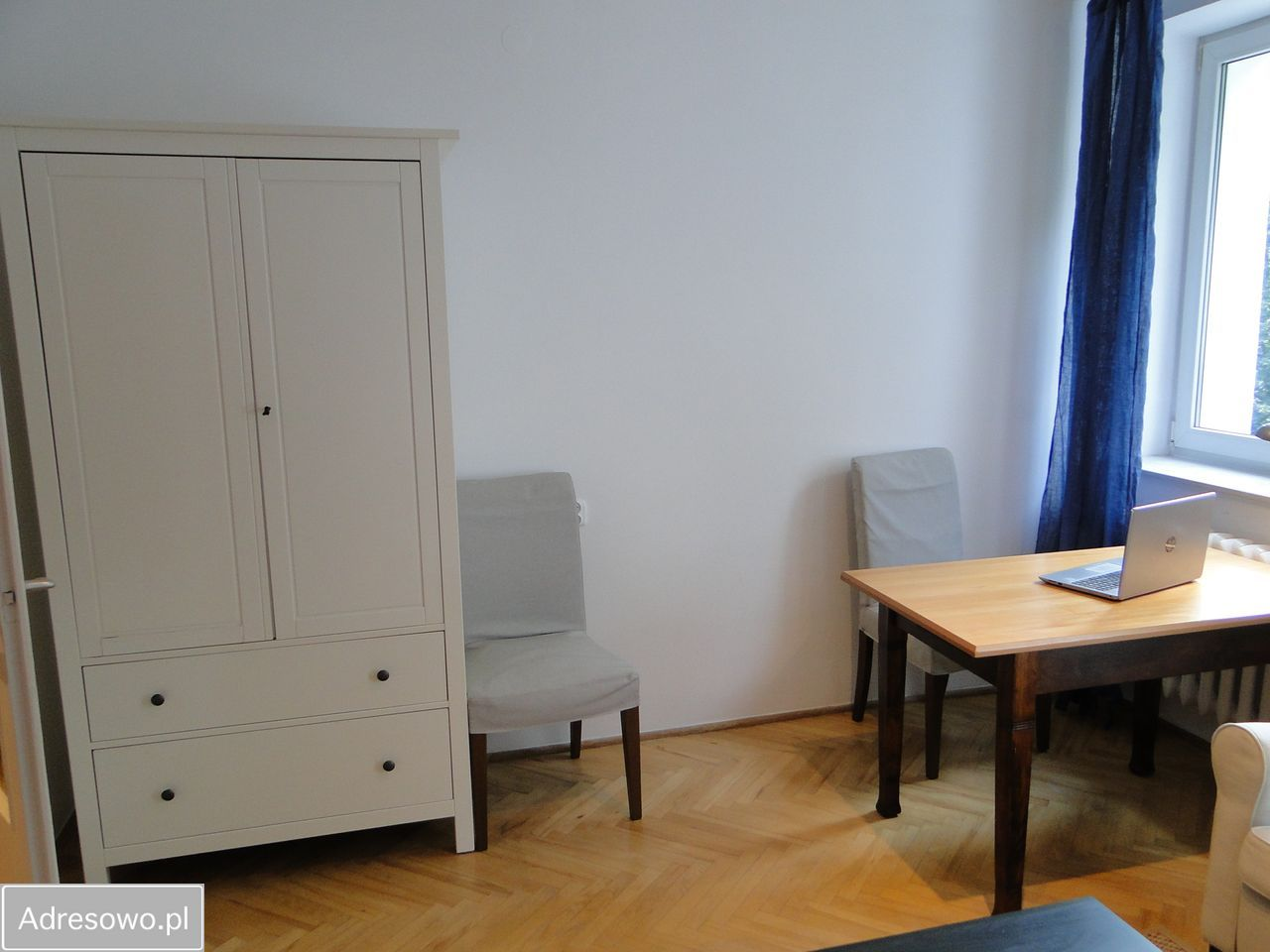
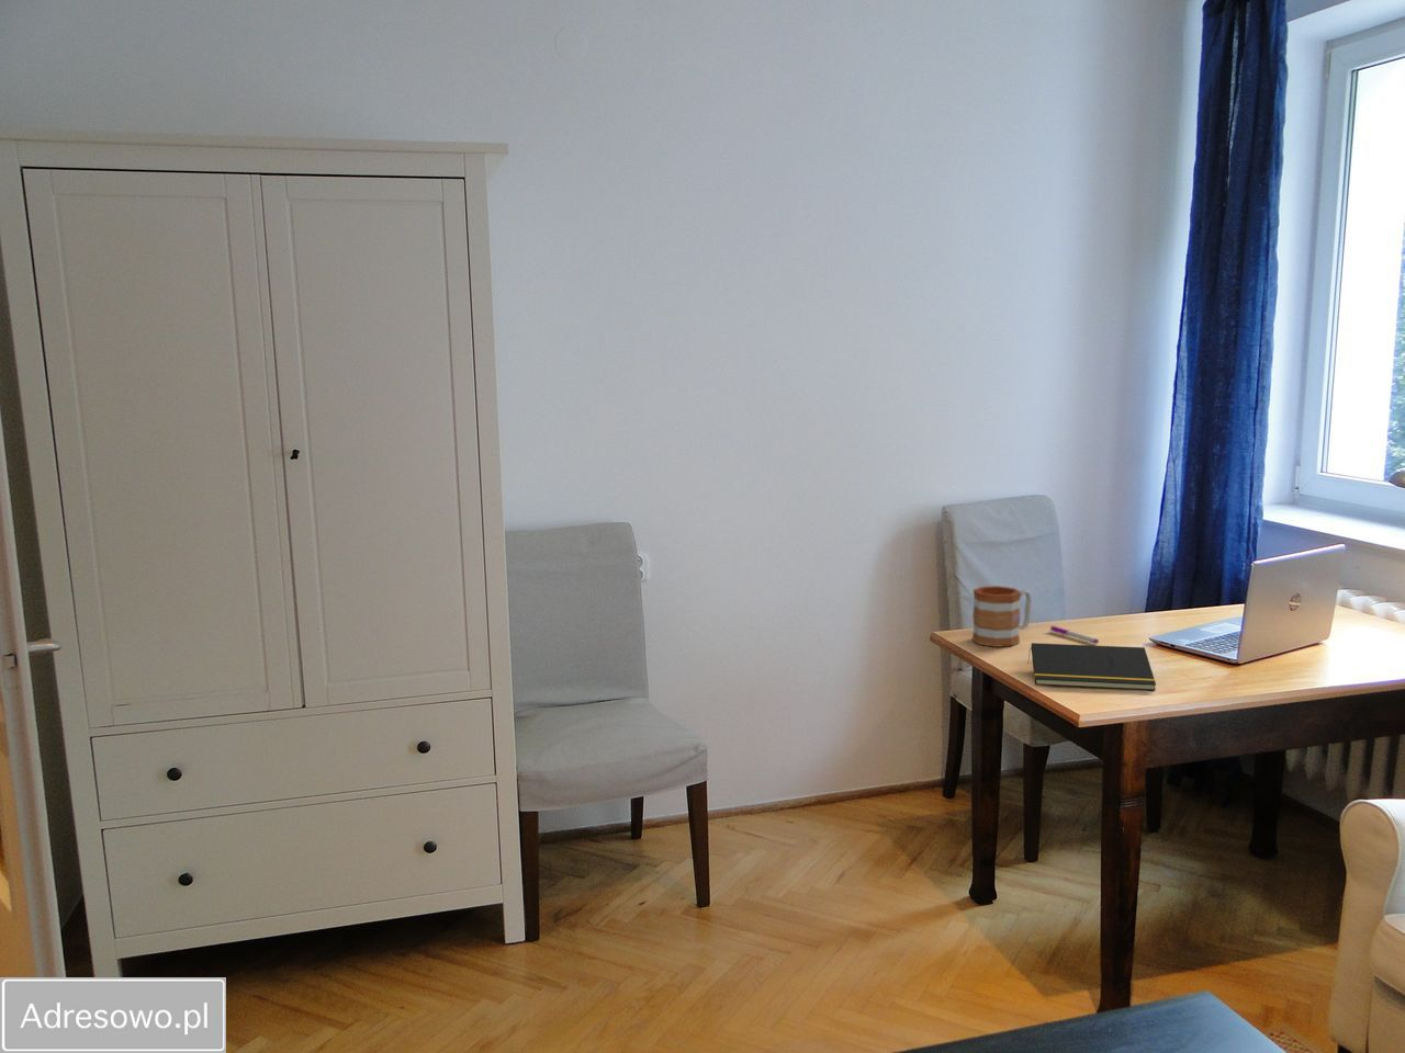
+ pen [1050,625,1100,645]
+ mug [971,585,1033,648]
+ notepad [1027,642,1157,692]
